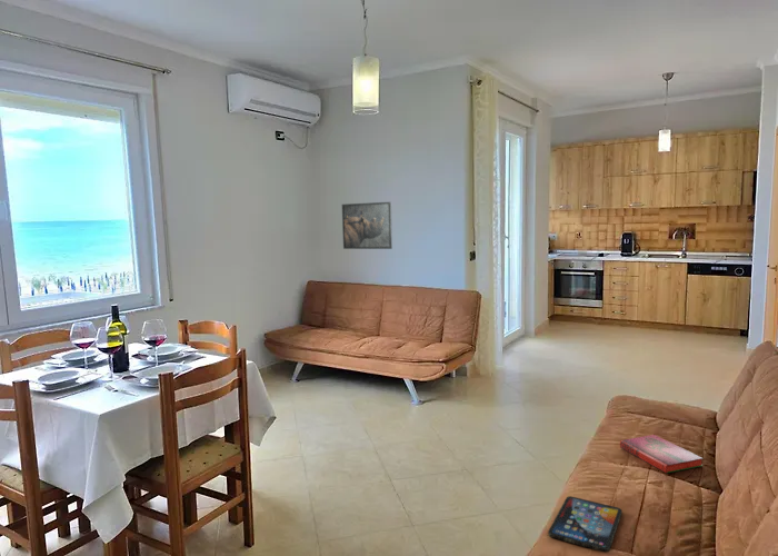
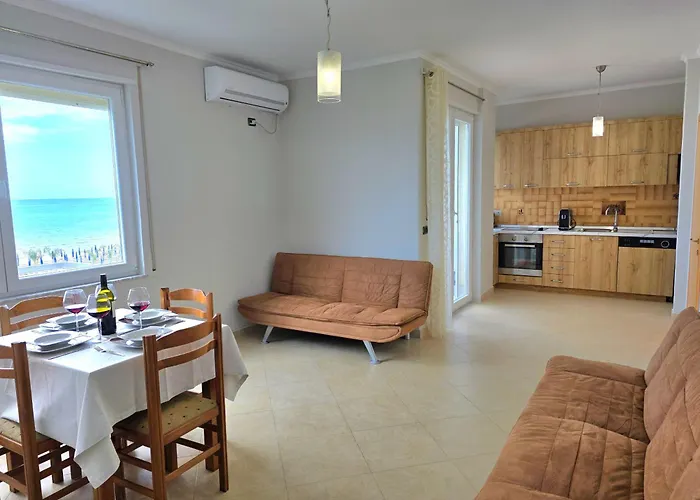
- hardback book [619,434,704,475]
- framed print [341,201,393,250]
- tablet [547,495,624,553]
